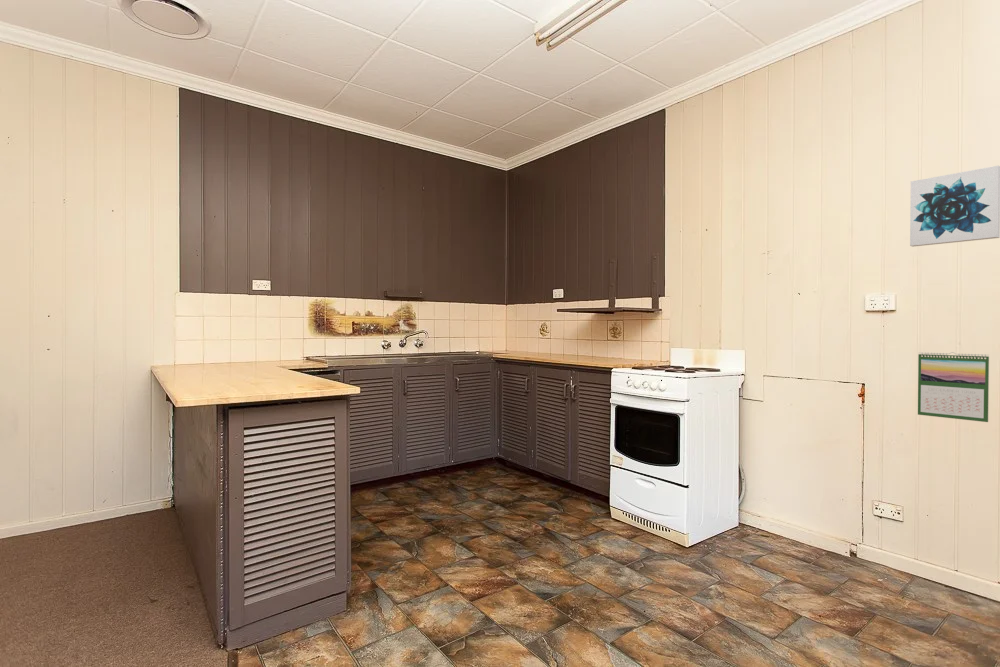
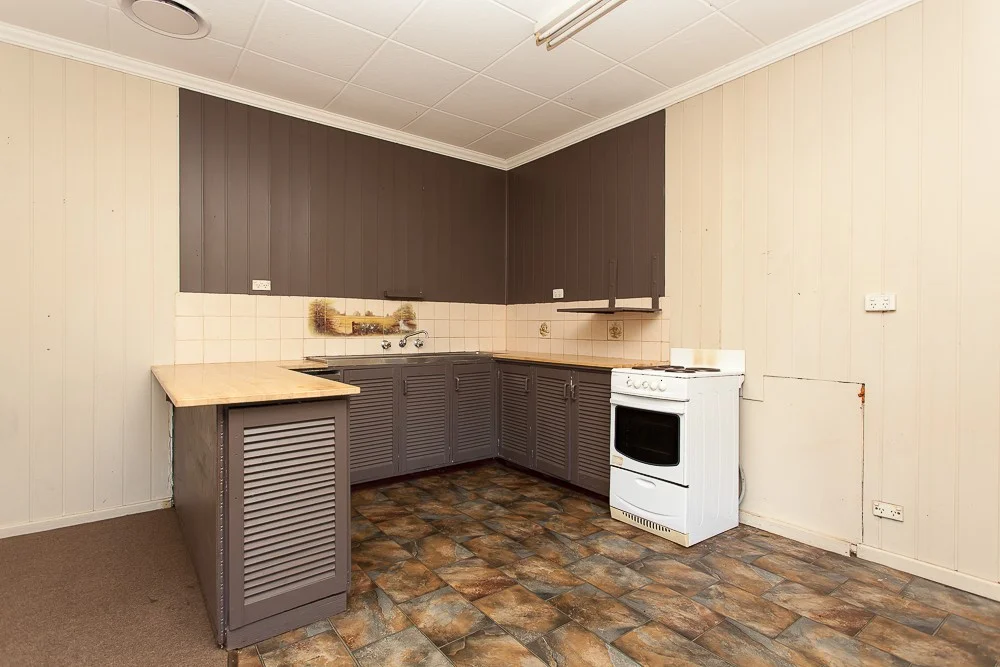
- calendar [917,351,990,423]
- wall art [909,165,1000,248]
